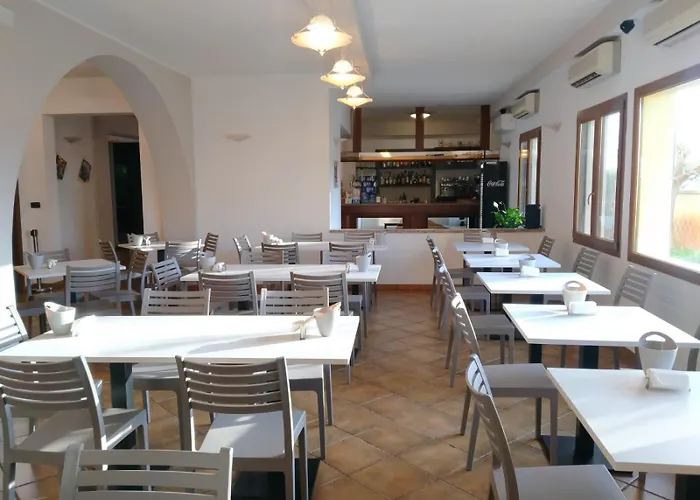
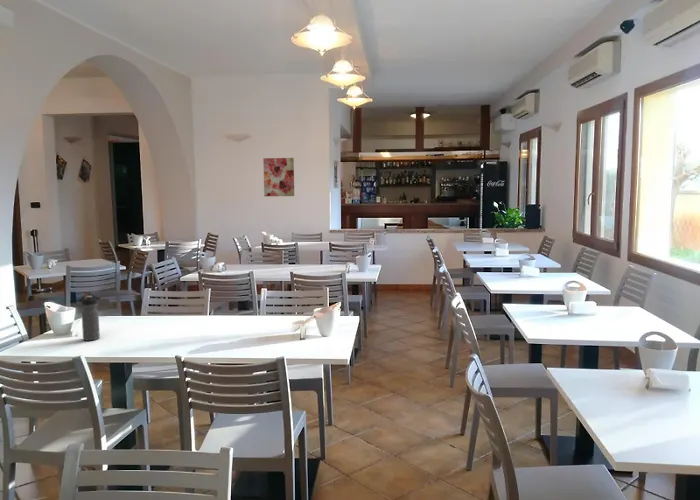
+ water bottle [81,295,101,342]
+ wall art [262,157,295,197]
